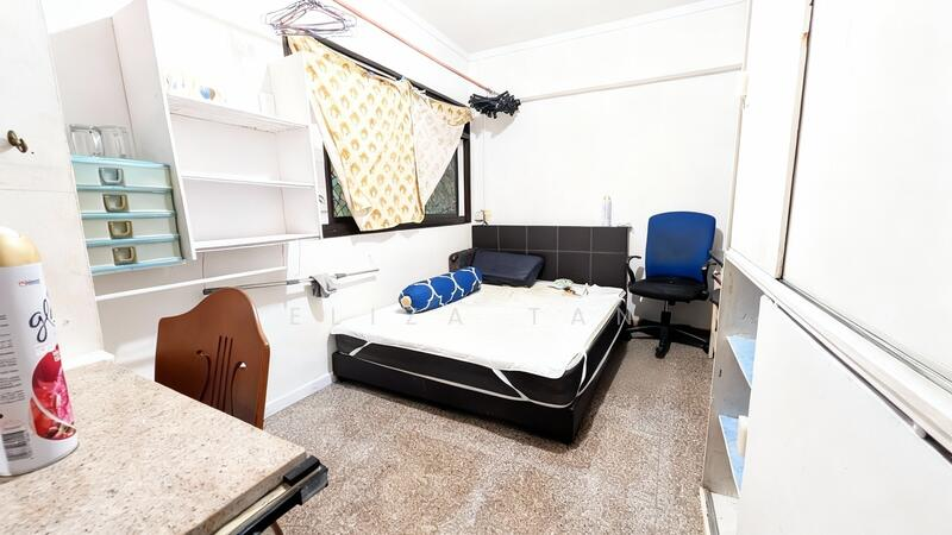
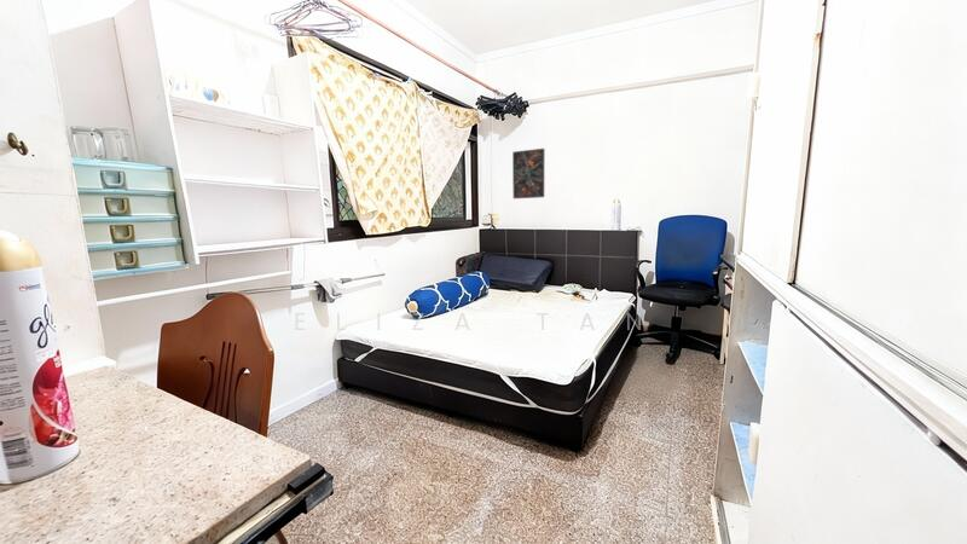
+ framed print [511,147,545,199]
